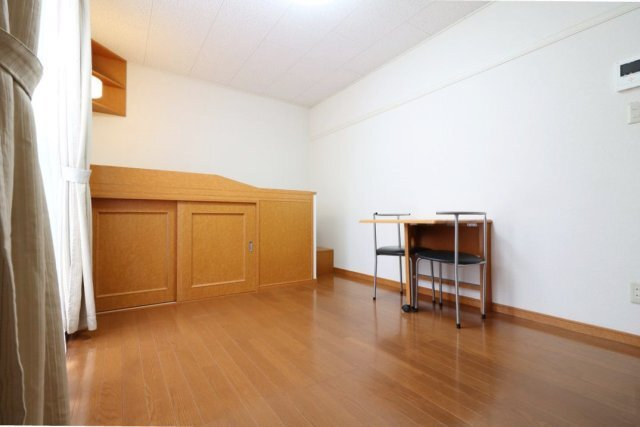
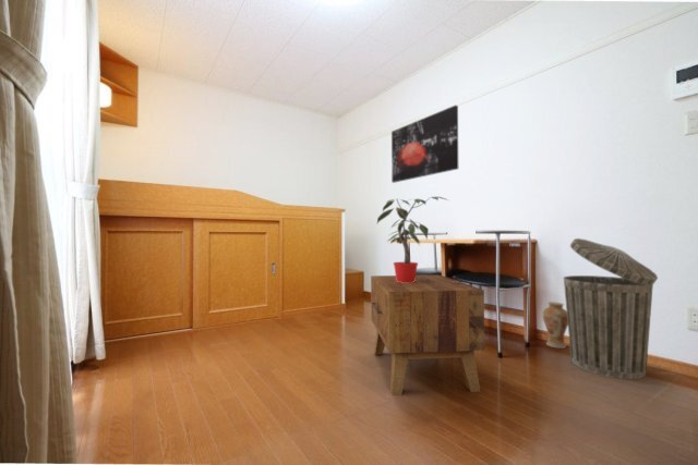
+ potted plant [376,196,449,283]
+ side table [370,274,485,395]
+ vase [542,301,568,350]
+ wall art [390,105,459,184]
+ trash can [563,237,659,380]
